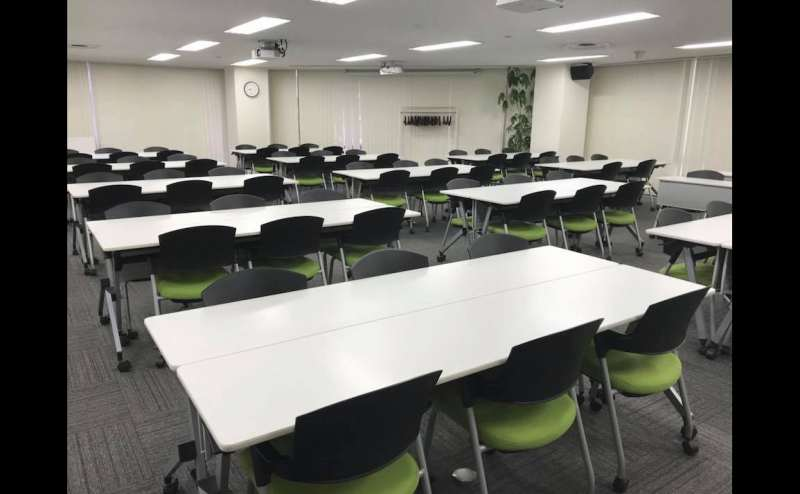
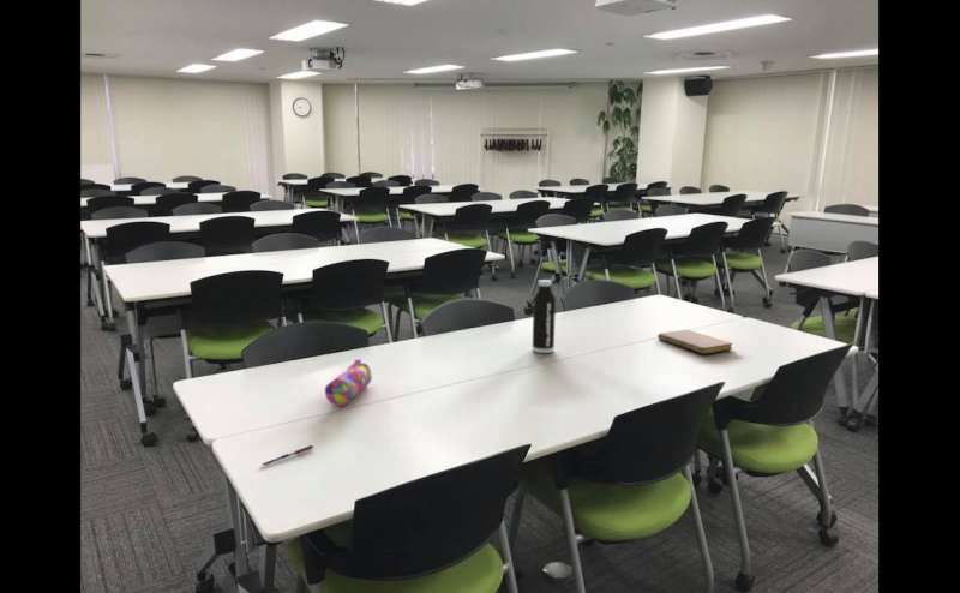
+ notebook [656,329,734,355]
+ water bottle [532,278,557,354]
+ pencil case [324,358,373,407]
+ pen [262,444,316,467]
